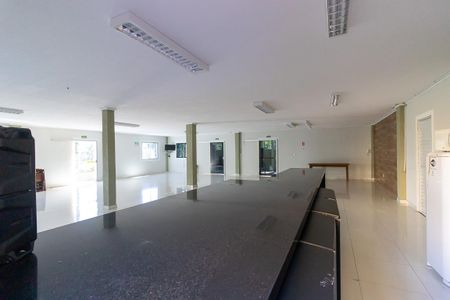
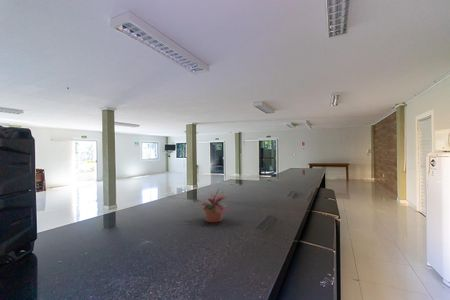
+ potted plant [196,189,232,224]
